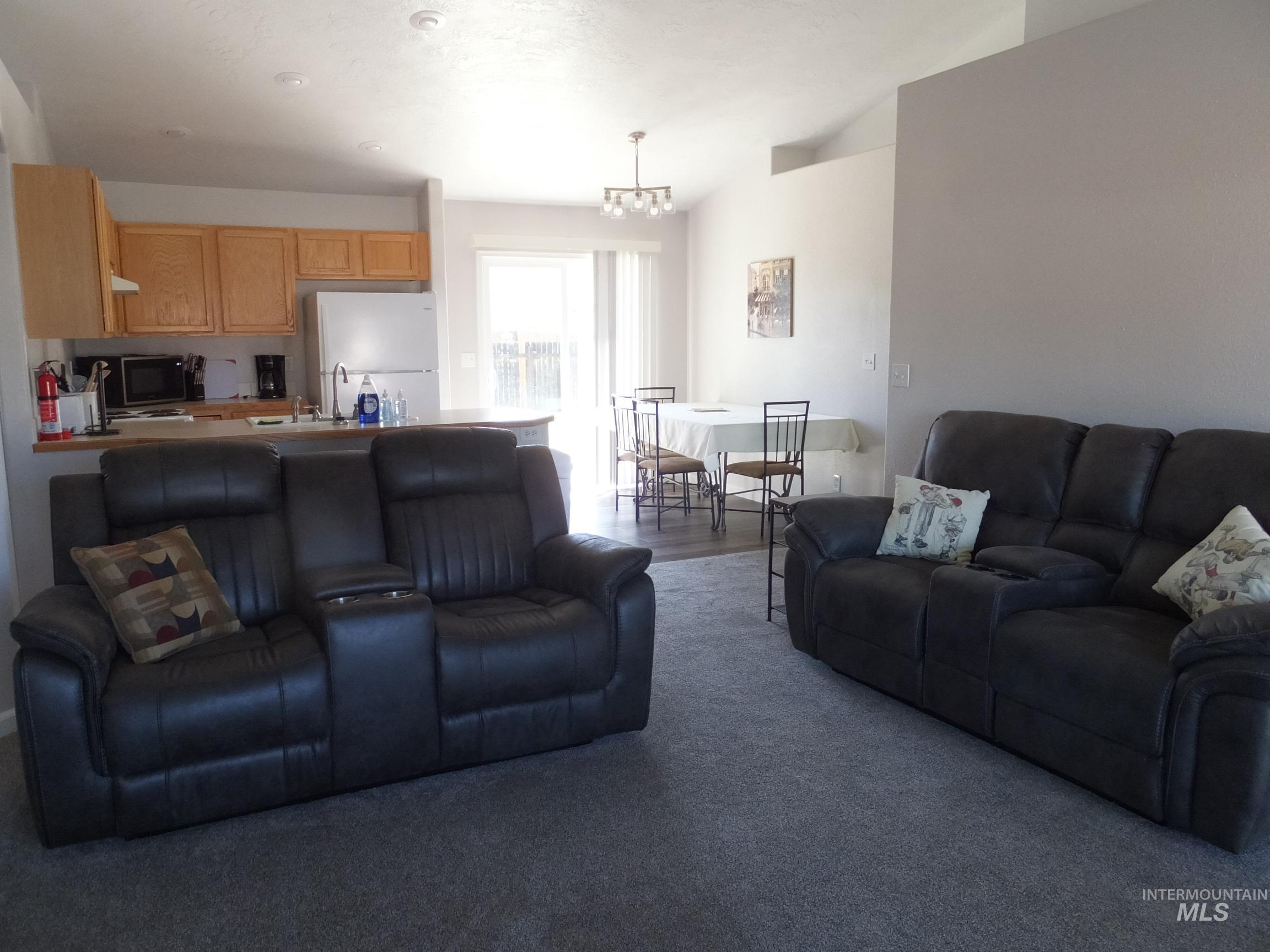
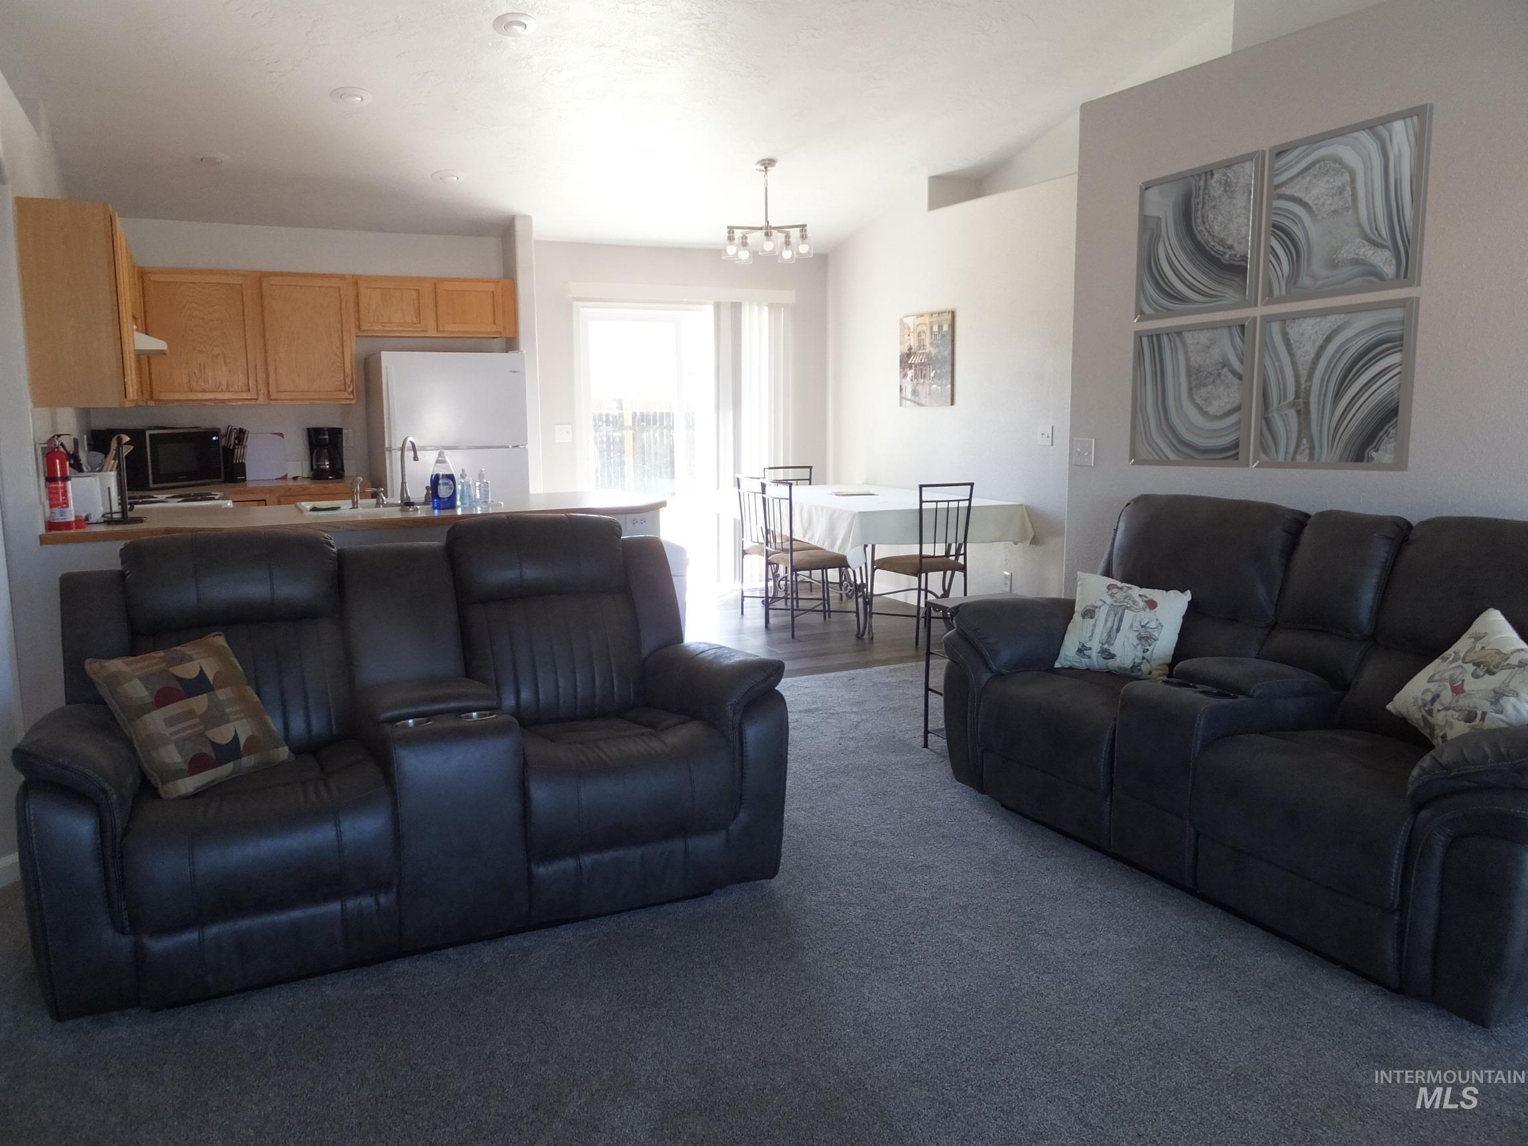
+ wall art [1129,102,1434,472]
